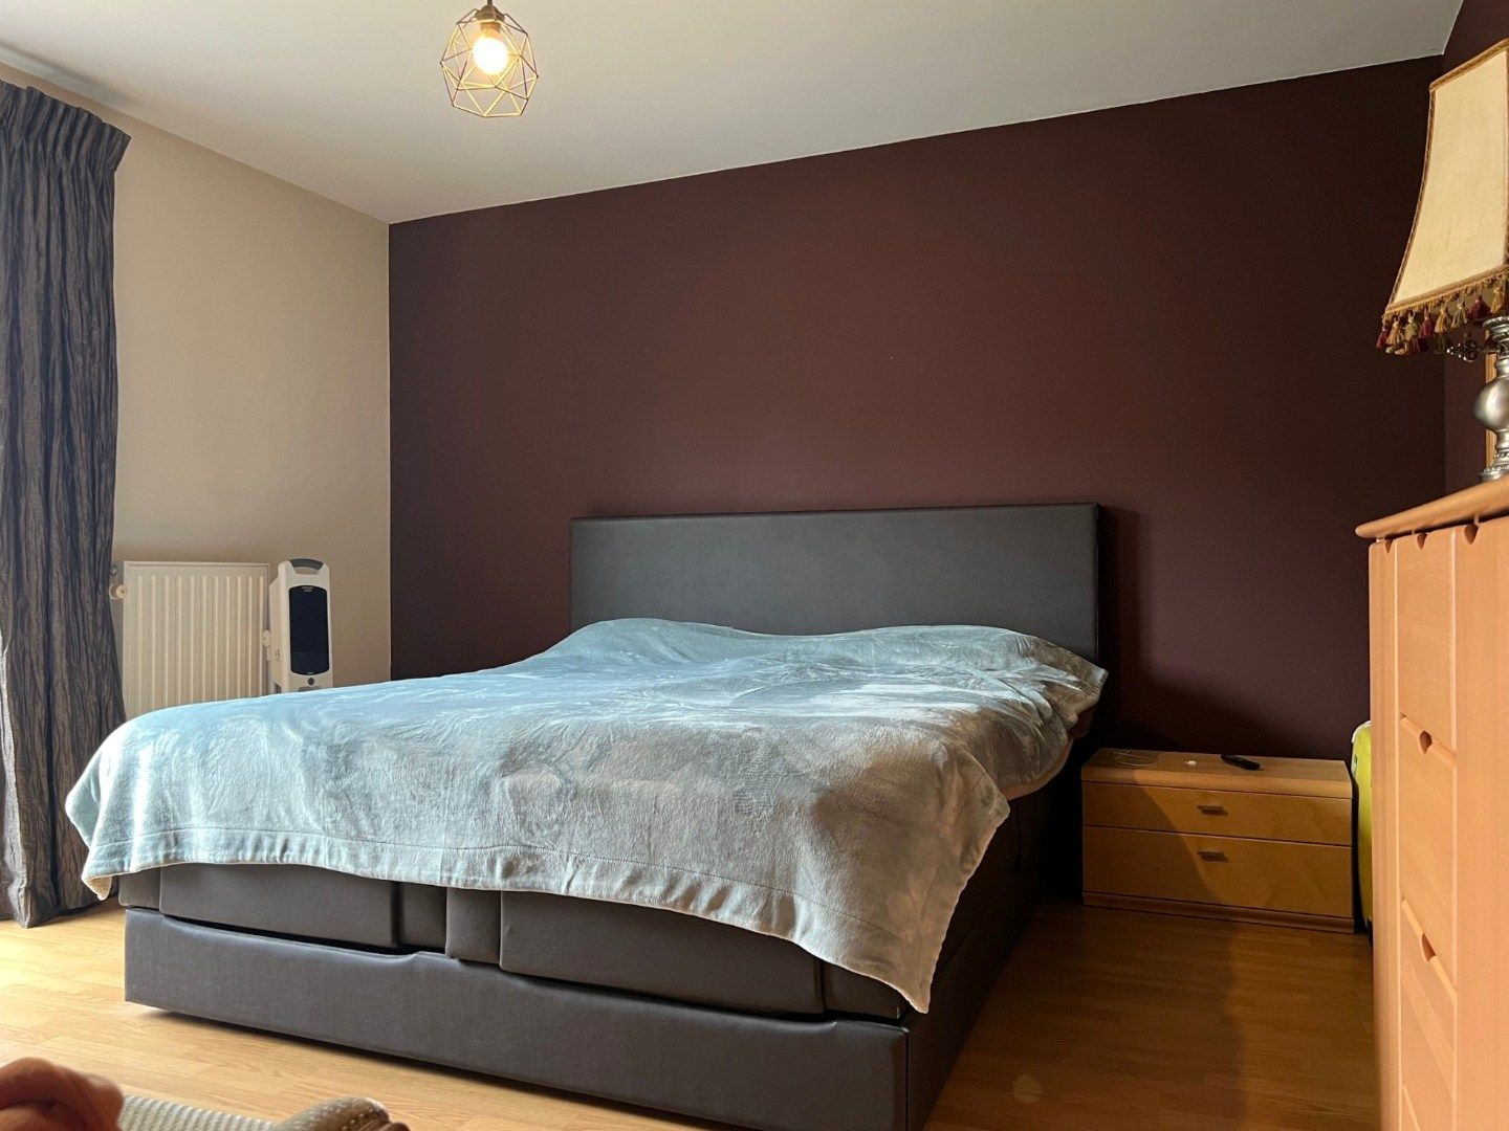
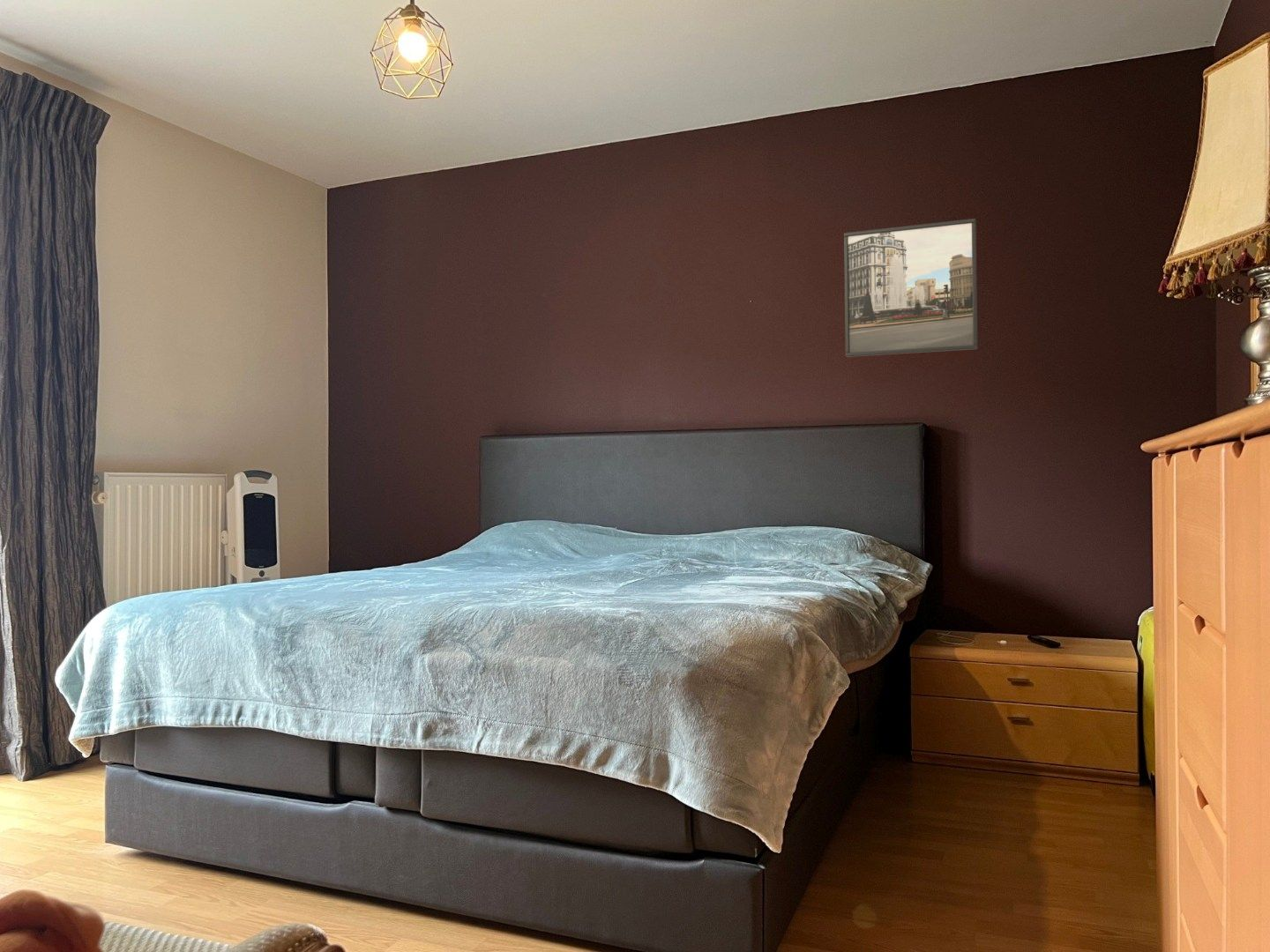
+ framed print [843,218,978,358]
